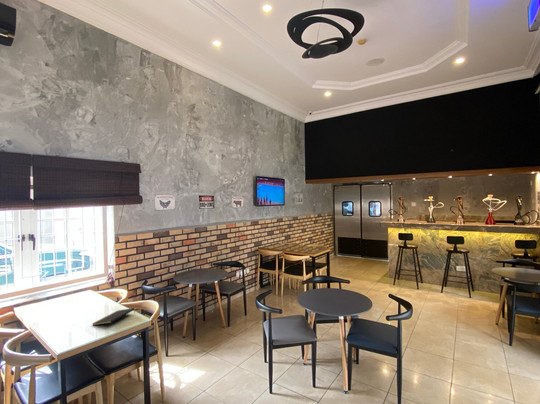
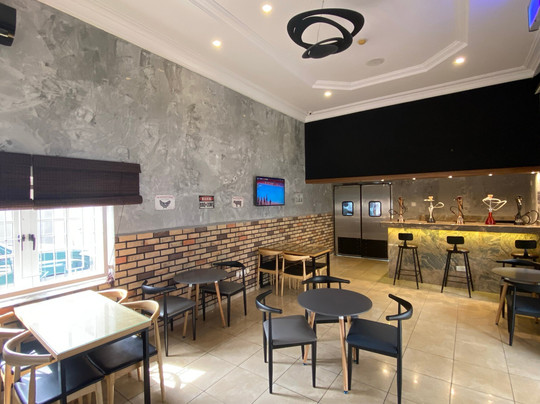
- notepad [91,307,136,326]
